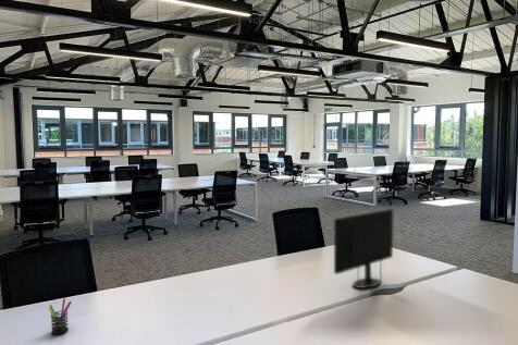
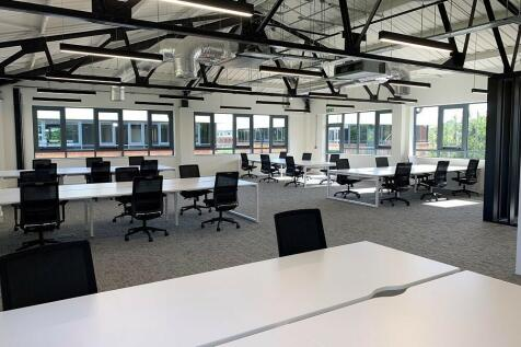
- computer monitor [333,208,395,289]
- pen holder [48,297,73,336]
